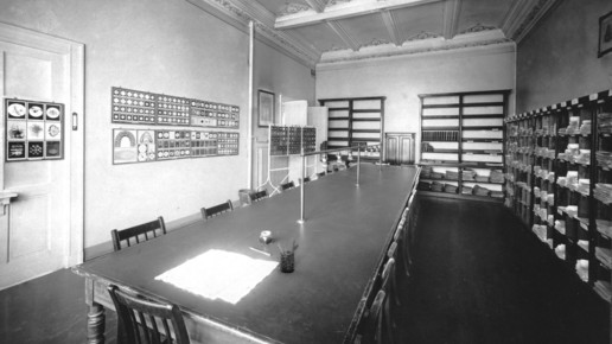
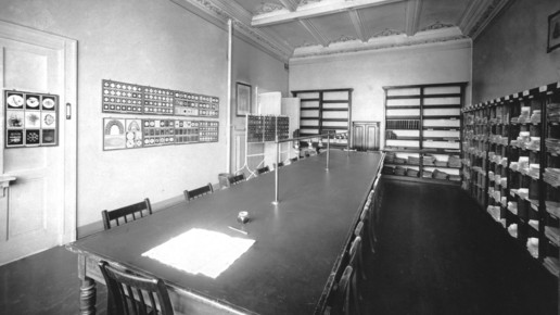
- pen holder [276,238,300,273]
